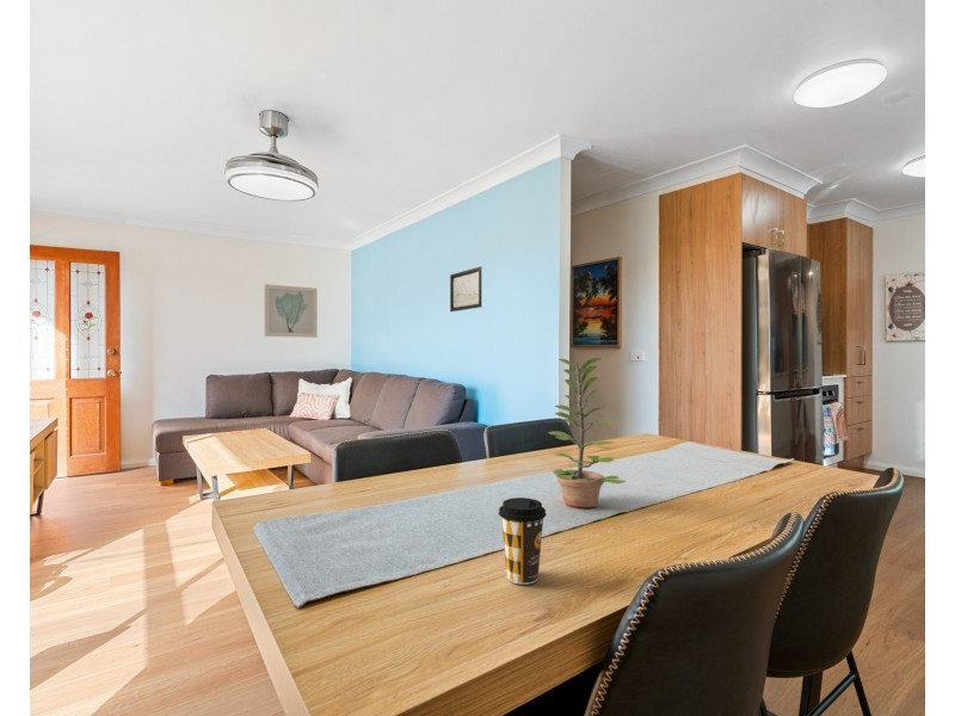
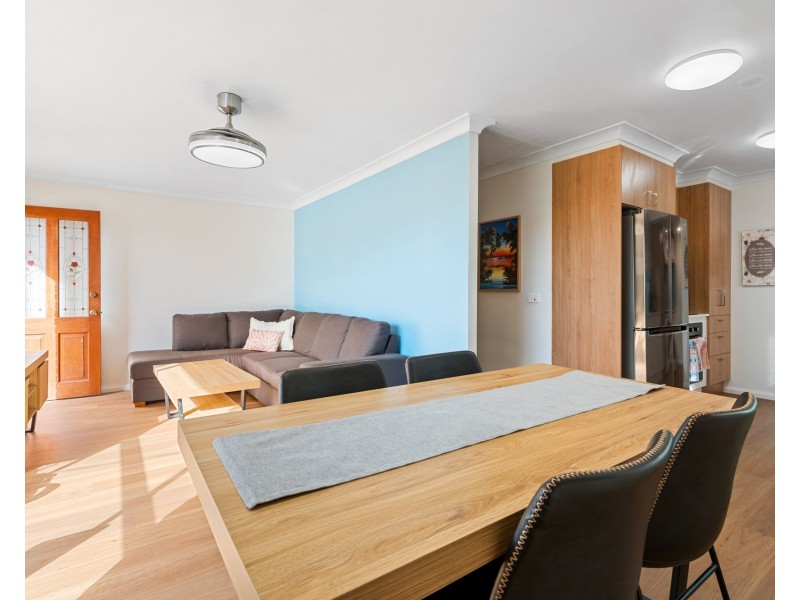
- wall art [264,283,319,339]
- wall art [449,265,482,313]
- plant [547,357,627,508]
- coffee cup [498,496,547,585]
